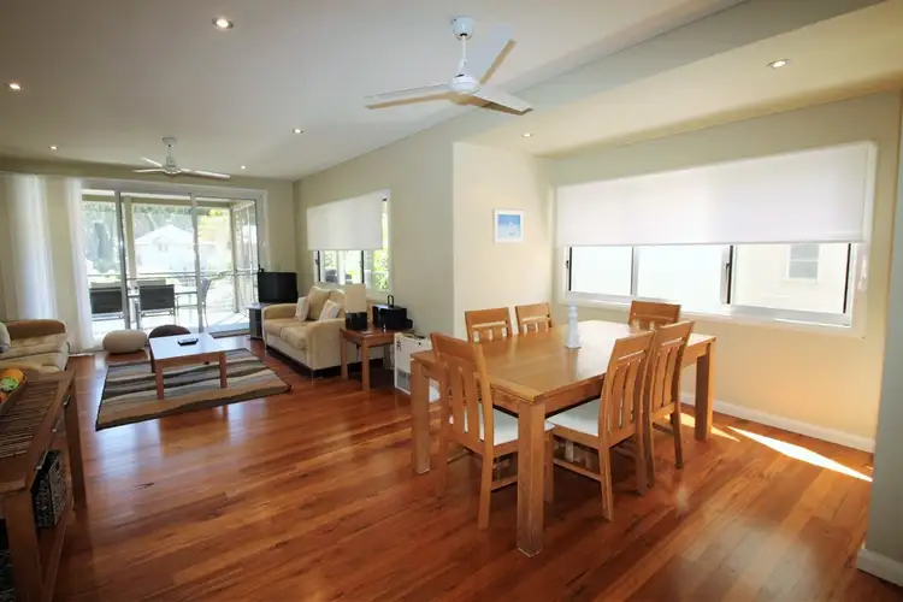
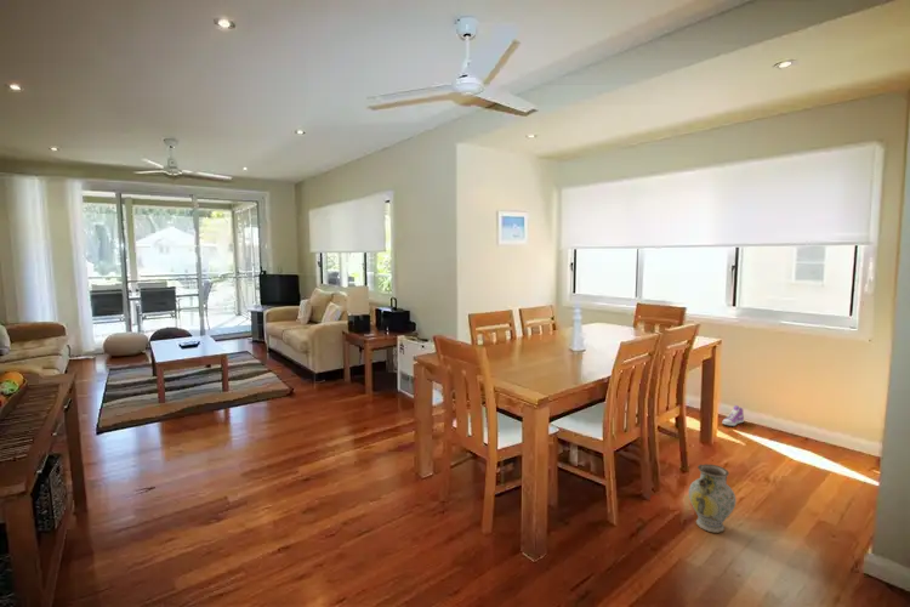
+ sneaker [722,404,745,427]
+ ceramic jug [688,463,738,534]
